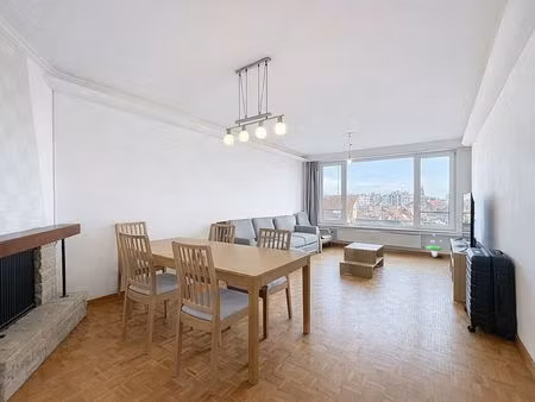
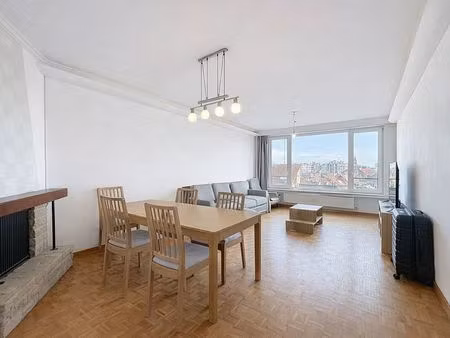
- potted plant [424,232,445,258]
